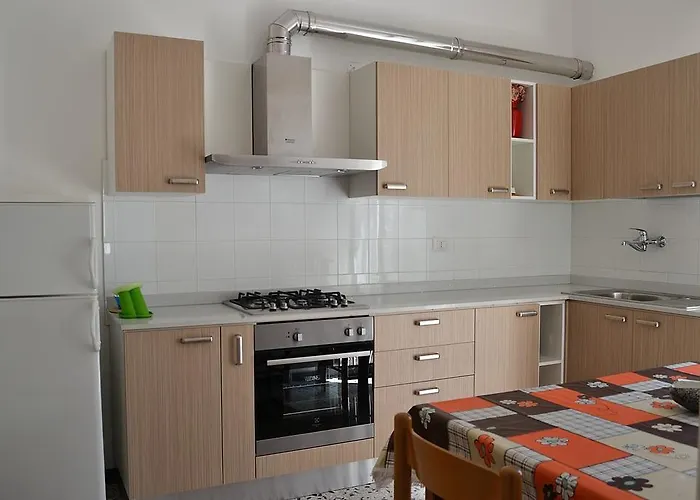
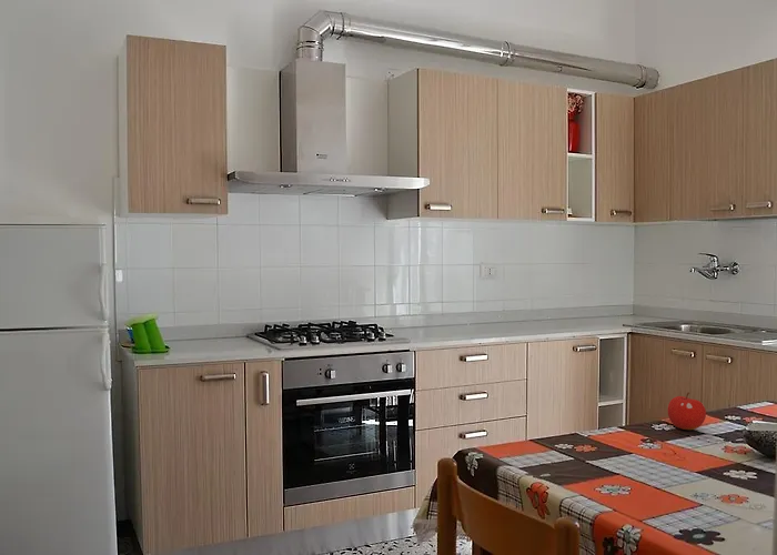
+ fruit [667,392,707,431]
